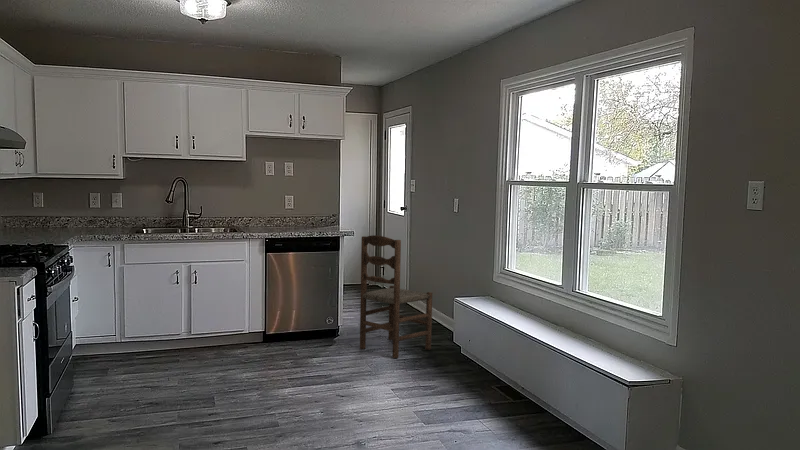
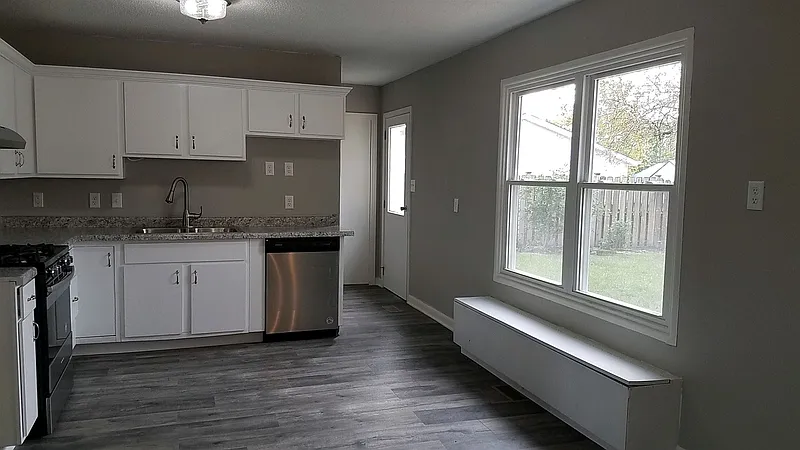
- dining chair [359,234,433,359]
